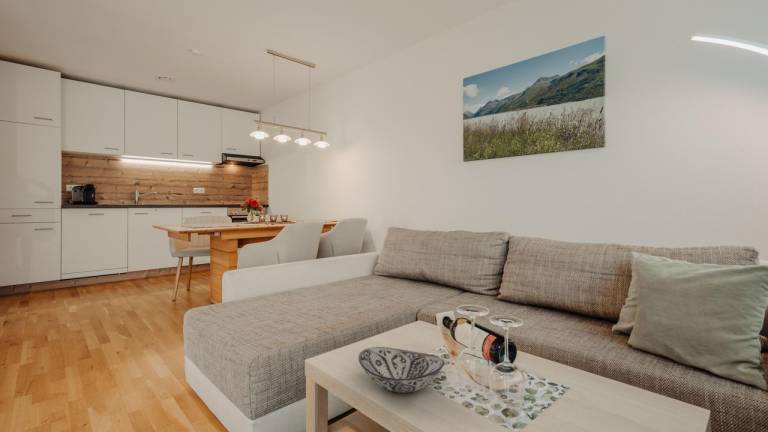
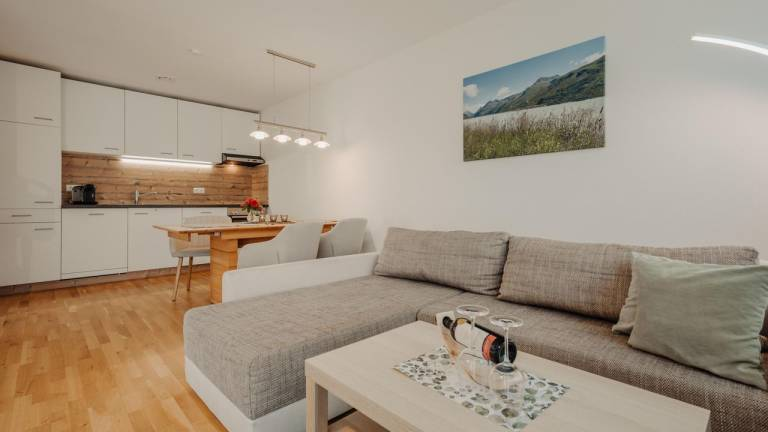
- decorative bowl [357,346,445,394]
